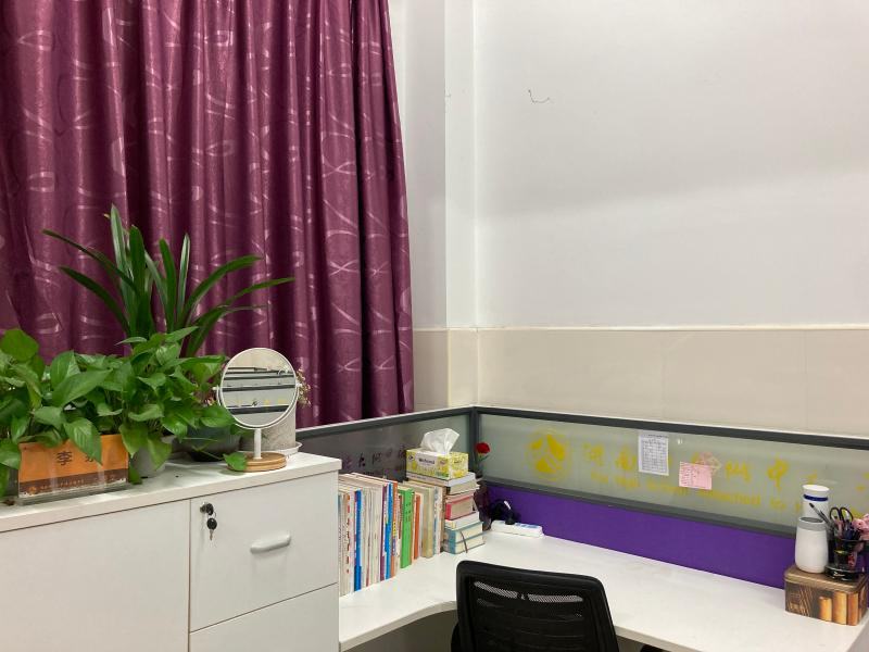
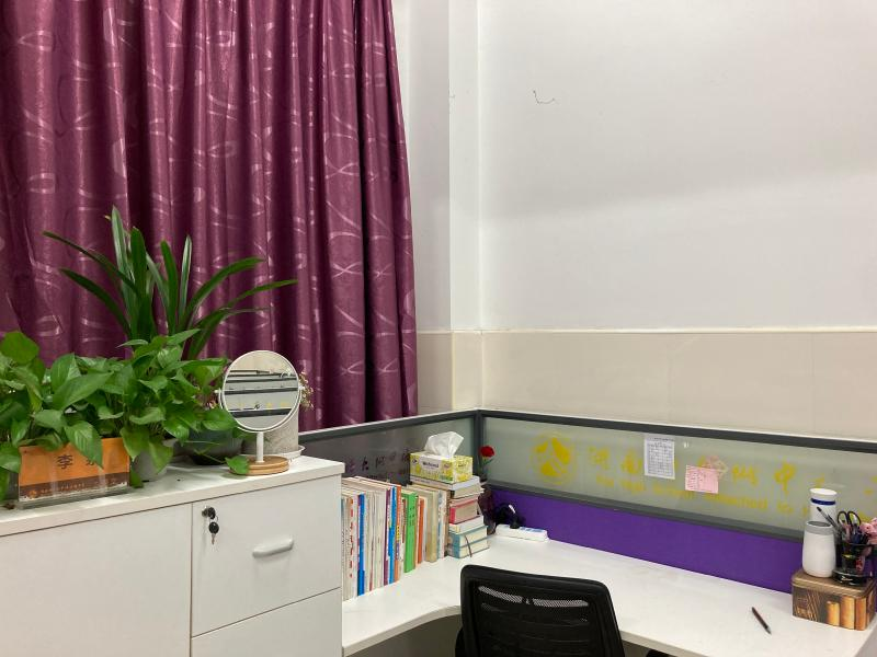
+ pen [751,606,772,633]
